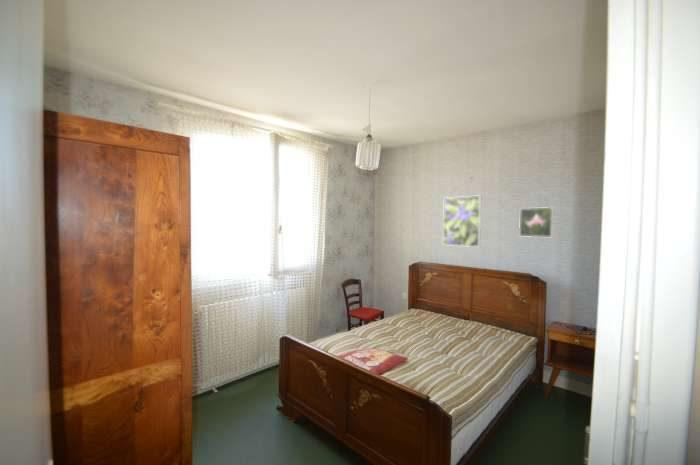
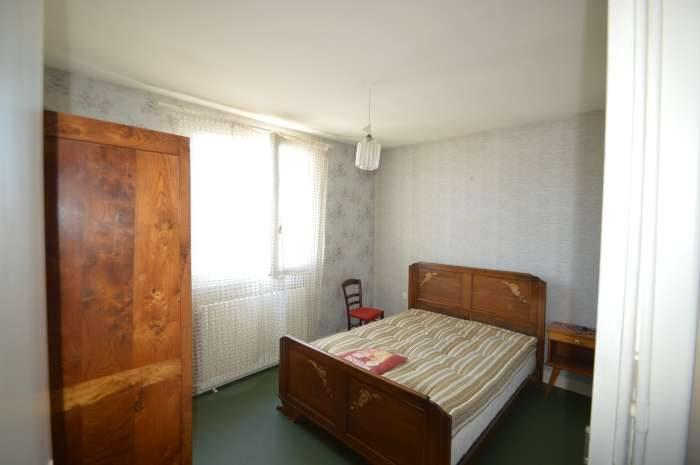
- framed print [442,194,482,248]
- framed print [518,206,555,238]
